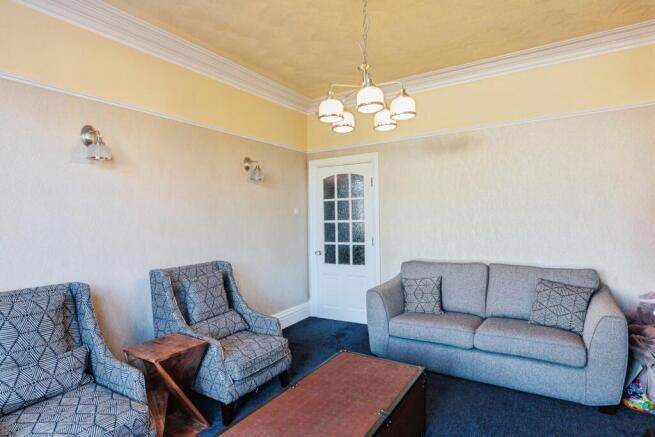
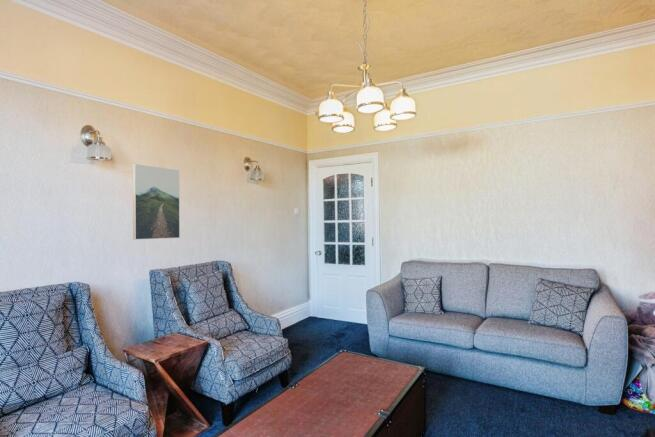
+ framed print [132,163,181,241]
